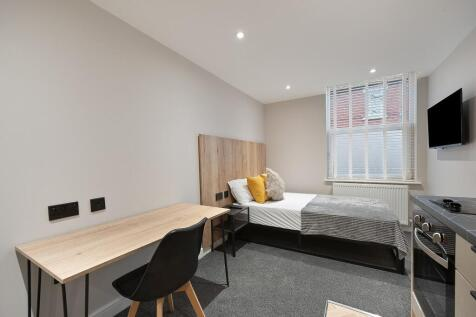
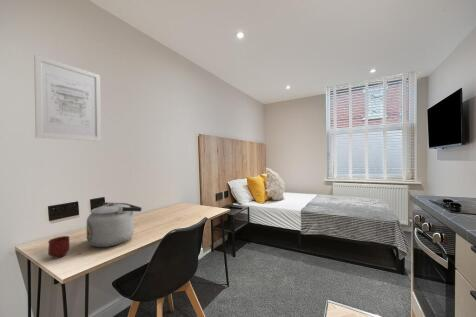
+ mug [47,235,71,259]
+ kettle [86,201,143,248]
+ wall art [33,54,102,142]
